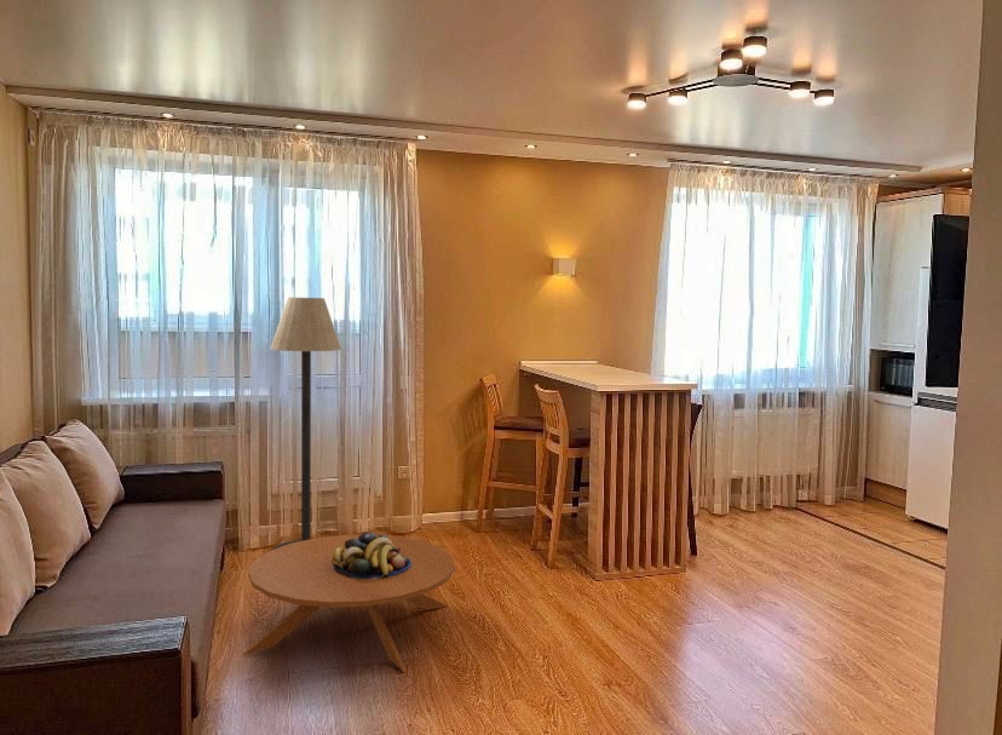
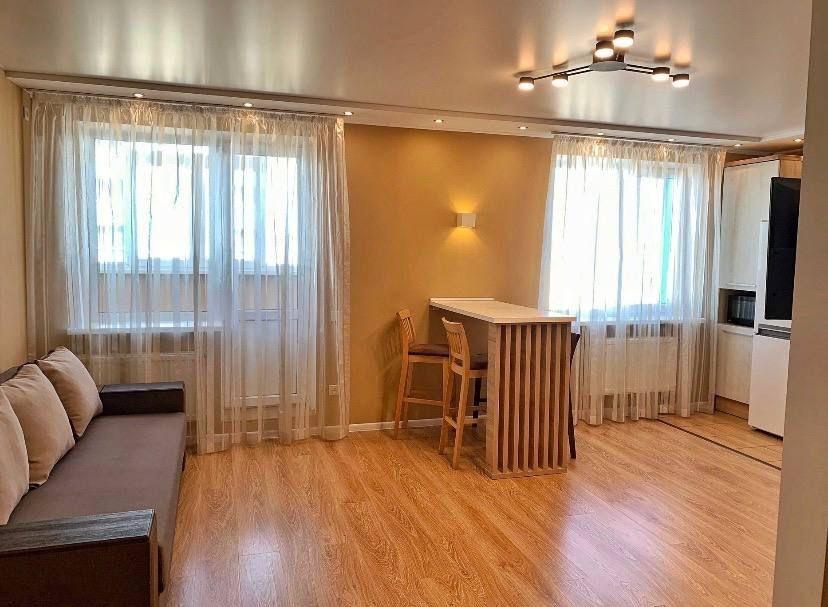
- coffee table [242,534,456,673]
- fruit bowl [332,532,411,579]
- floor lamp [270,297,342,550]
